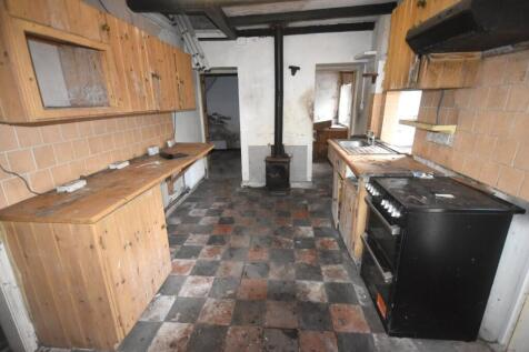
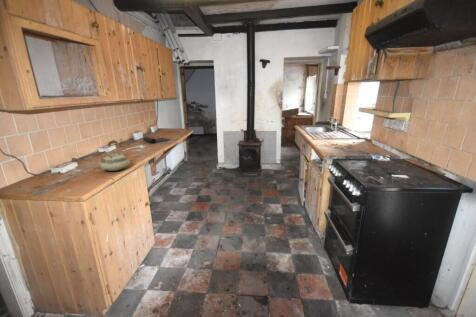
+ teakettle [99,139,131,172]
